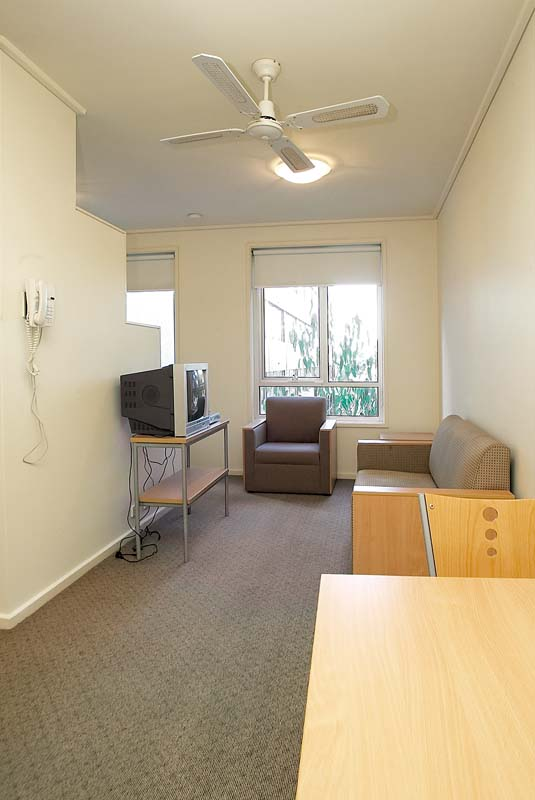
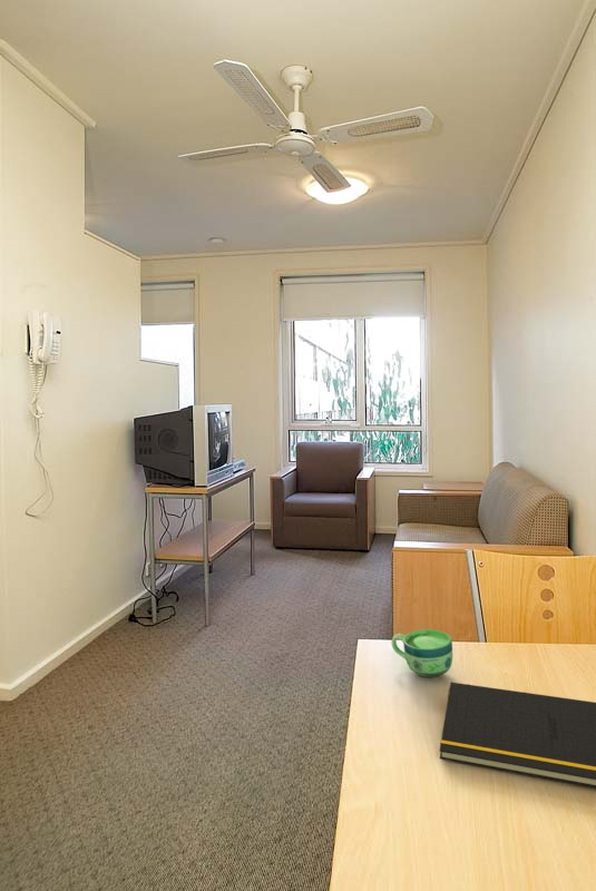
+ cup [391,628,453,678]
+ notepad [439,682,596,789]
